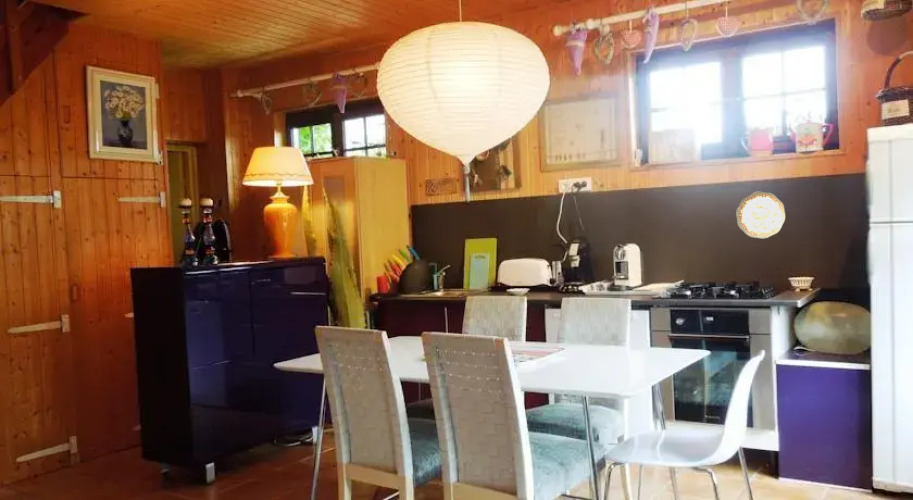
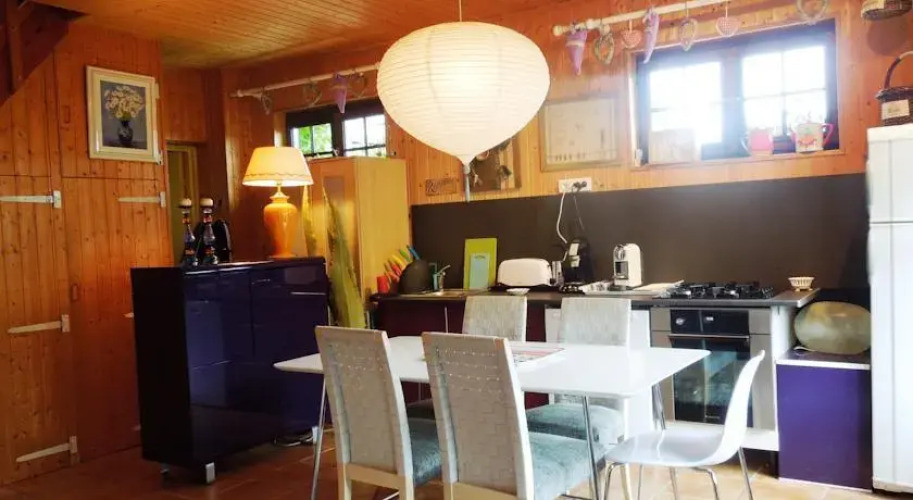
- decorative plate [735,191,786,239]
